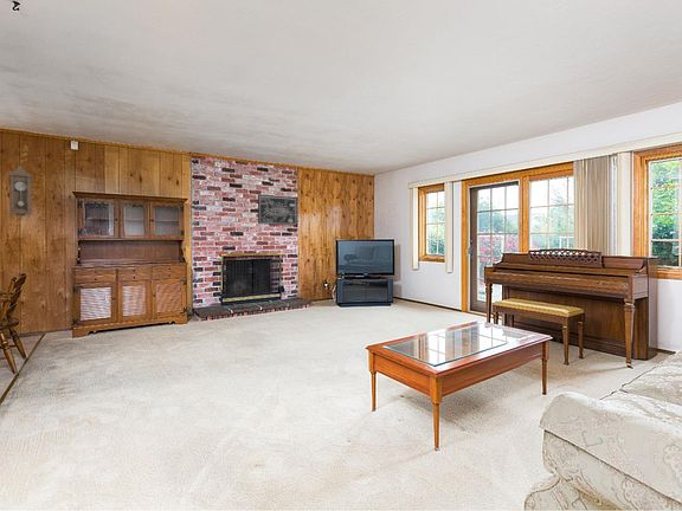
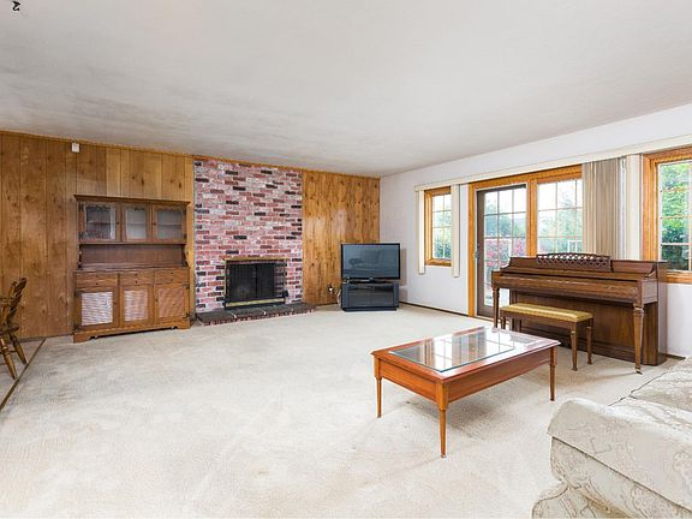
- pendulum clock [6,166,34,221]
- wall art [257,194,298,227]
